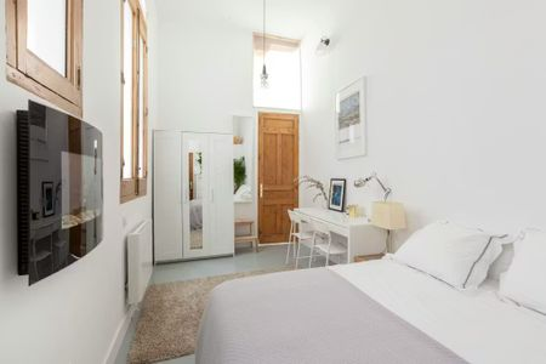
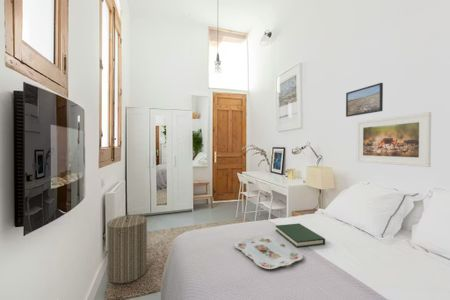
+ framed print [345,82,384,118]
+ laundry hamper [106,211,148,285]
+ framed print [356,111,432,168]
+ serving tray [233,235,304,270]
+ hardback book [275,223,326,249]
